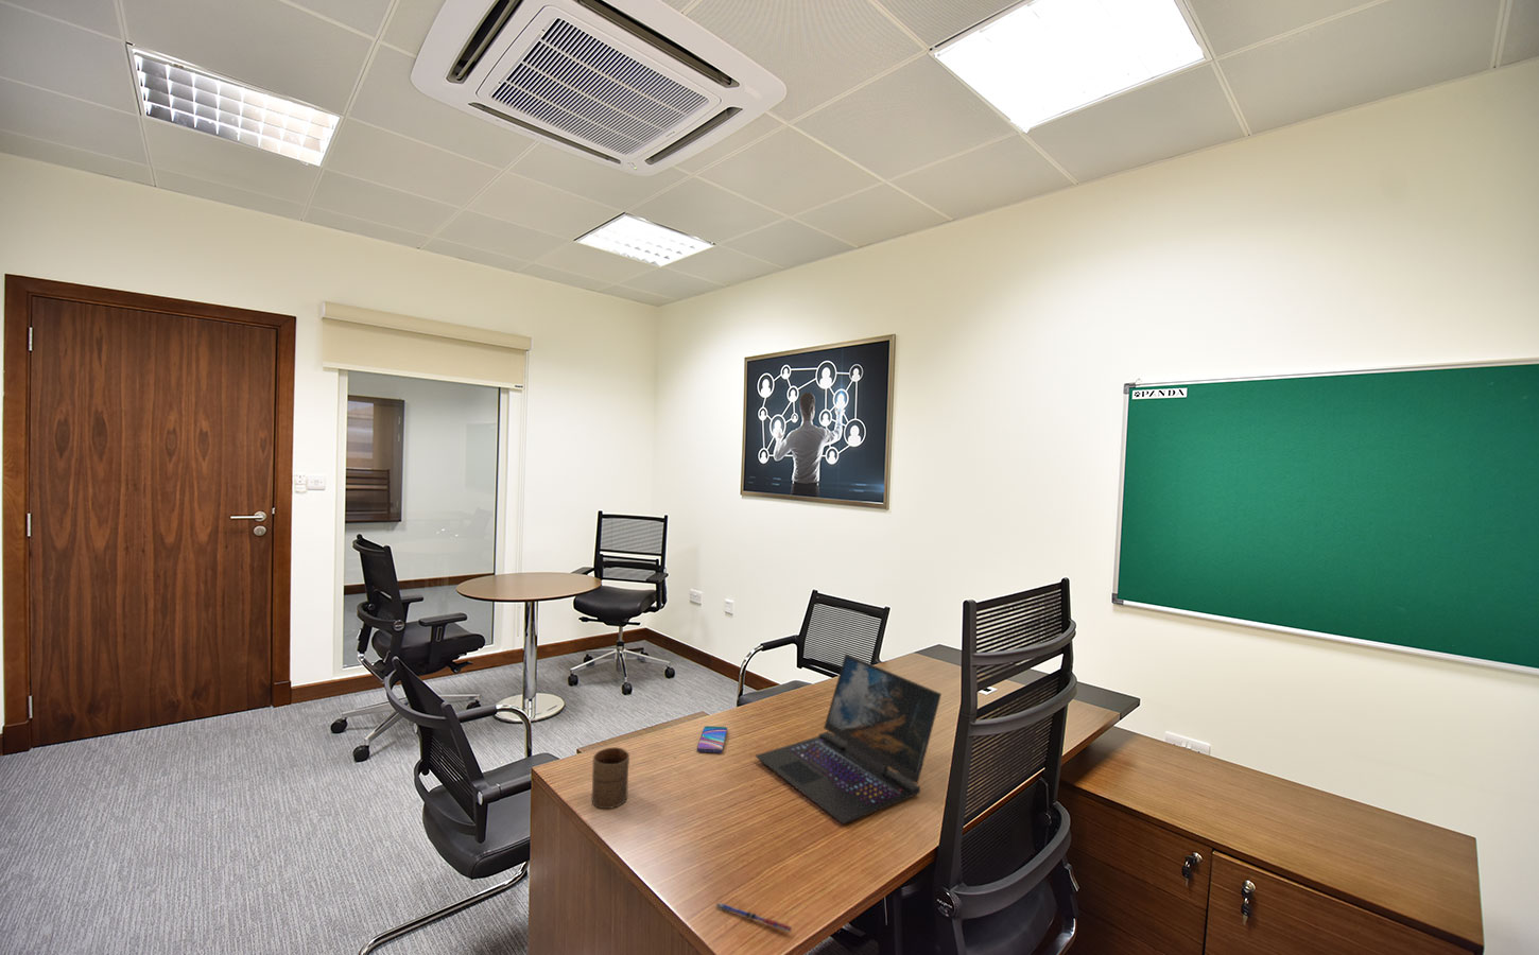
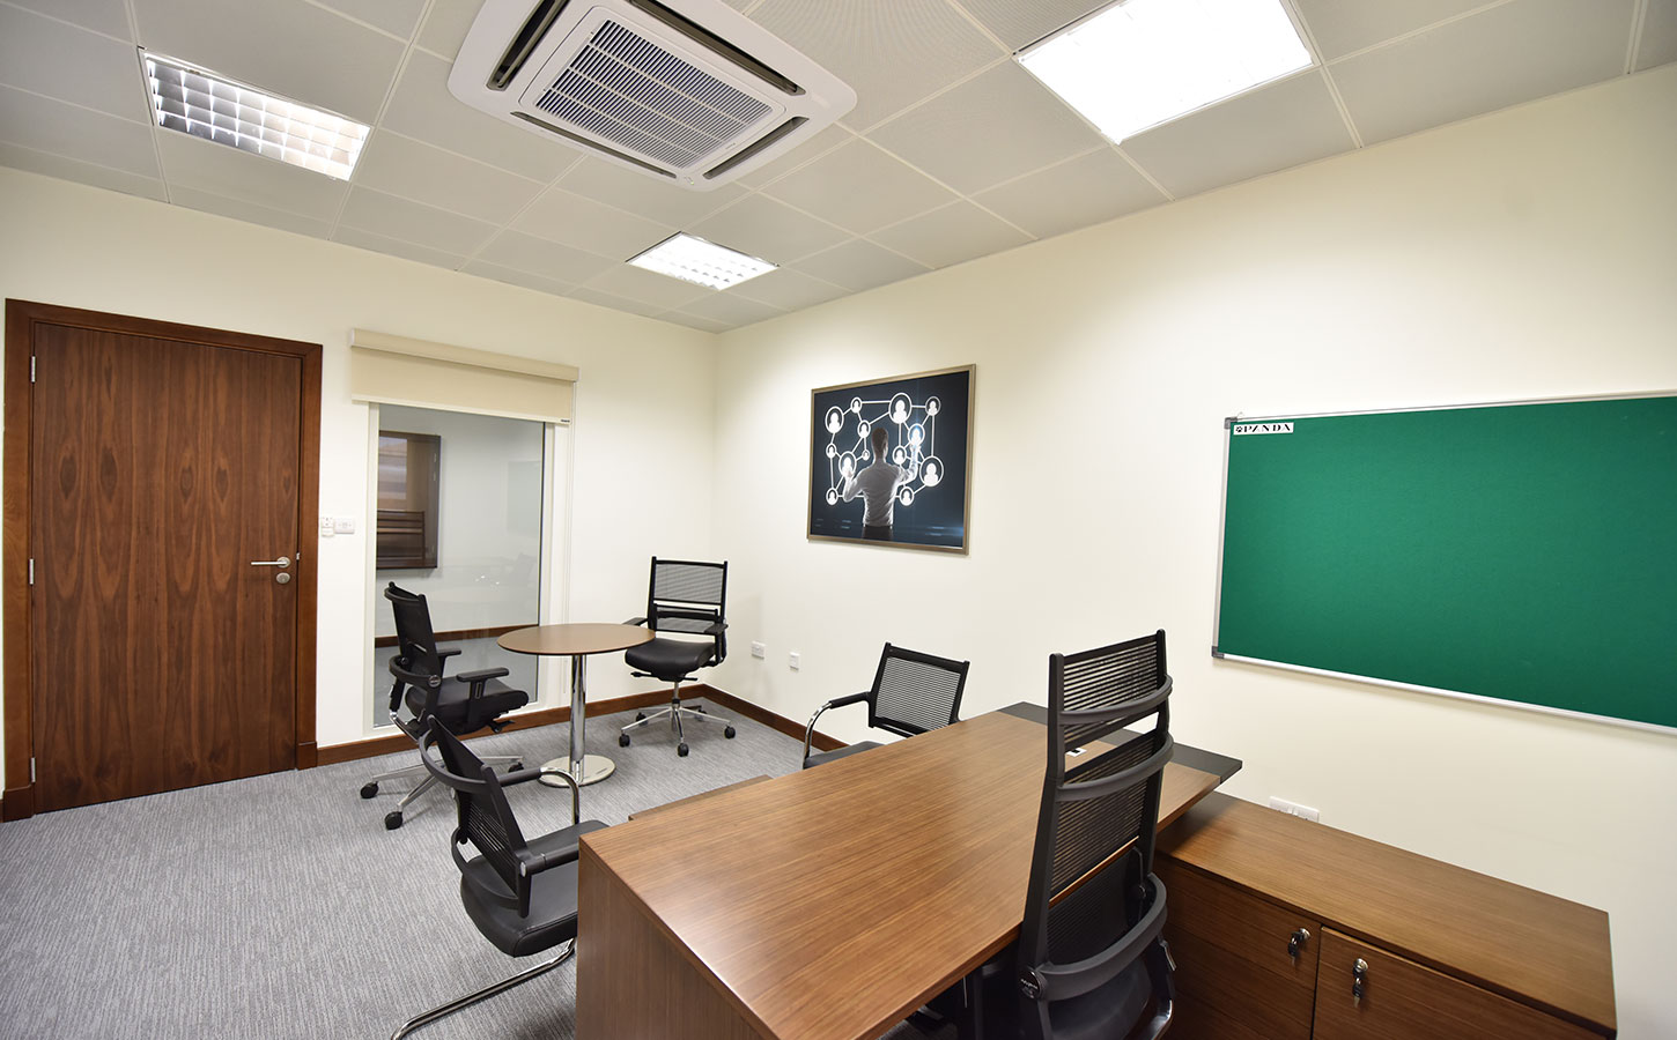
- cup [591,746,630,810]
- pen [715,902,793,933]
- smartphone [696,725,728,754]
- laptop [755,652,943,825]
